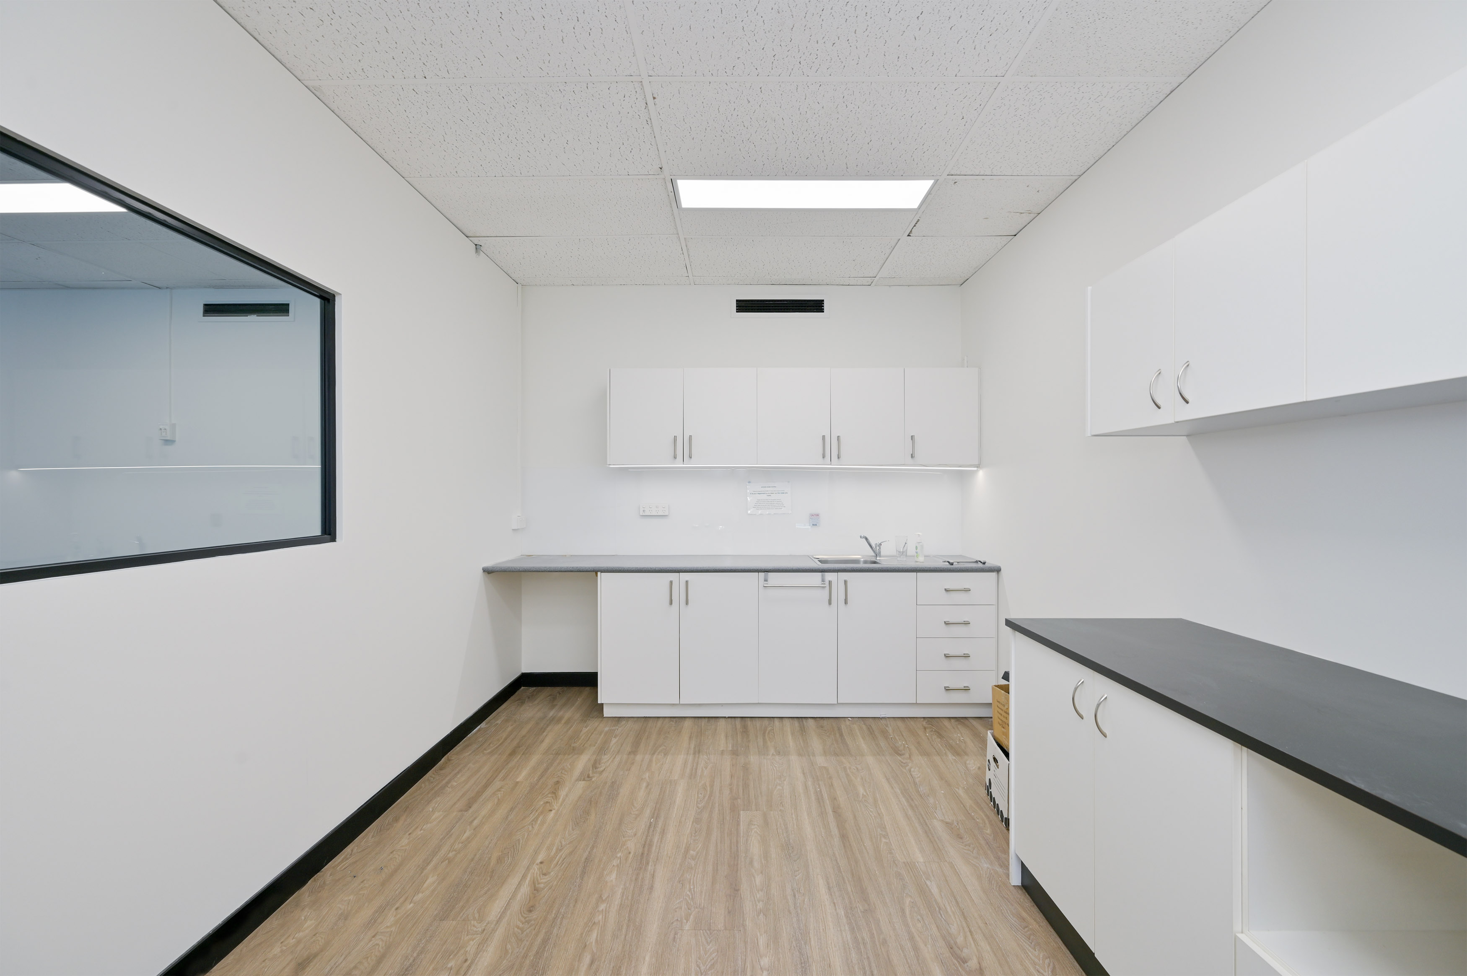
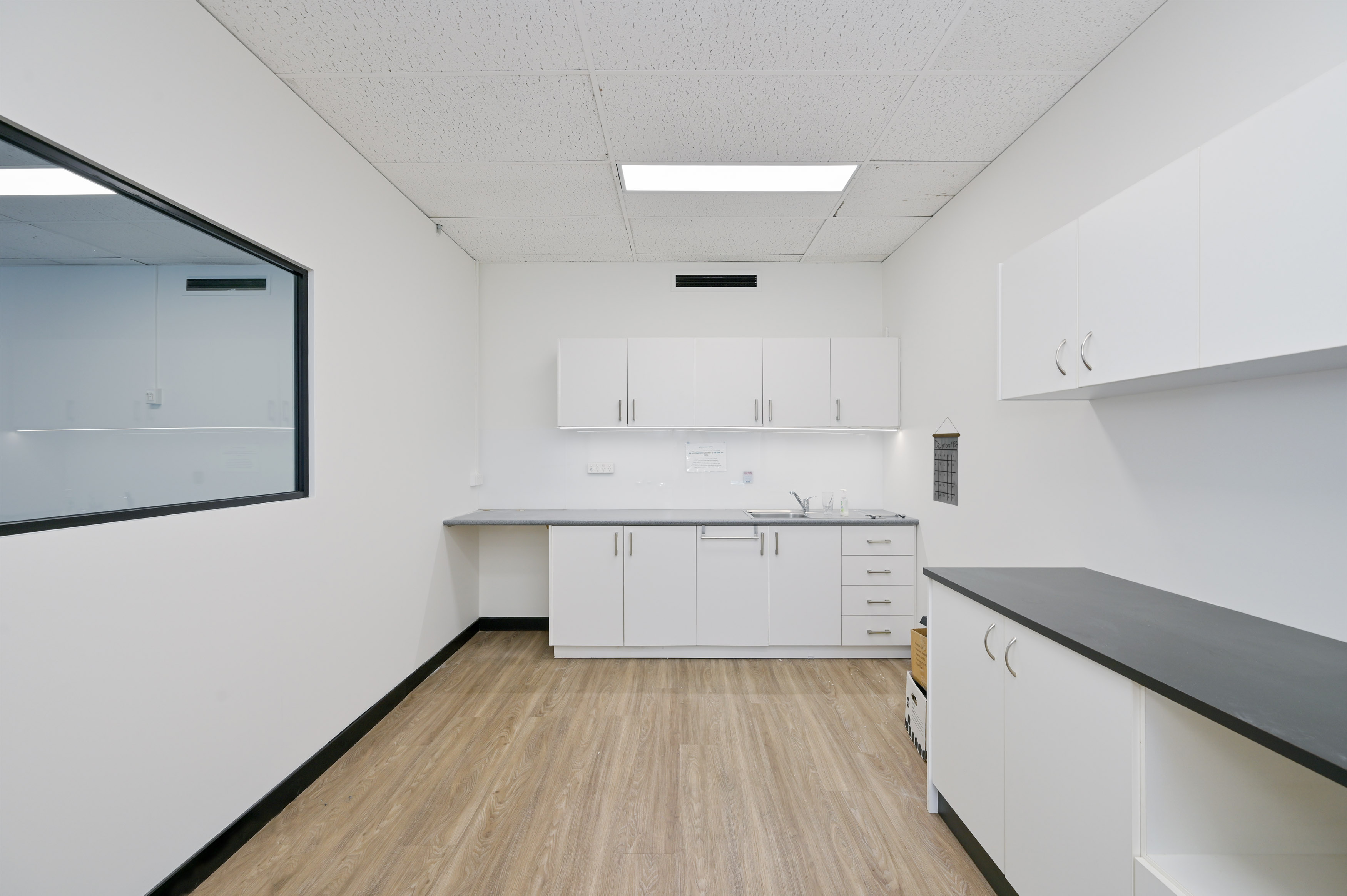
+ calendar [932,417,961,506]
